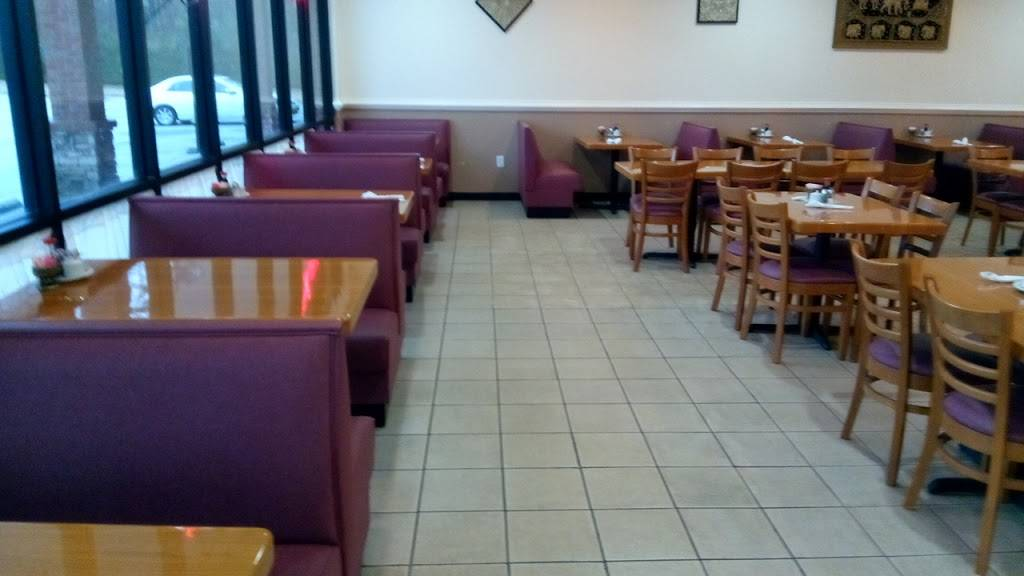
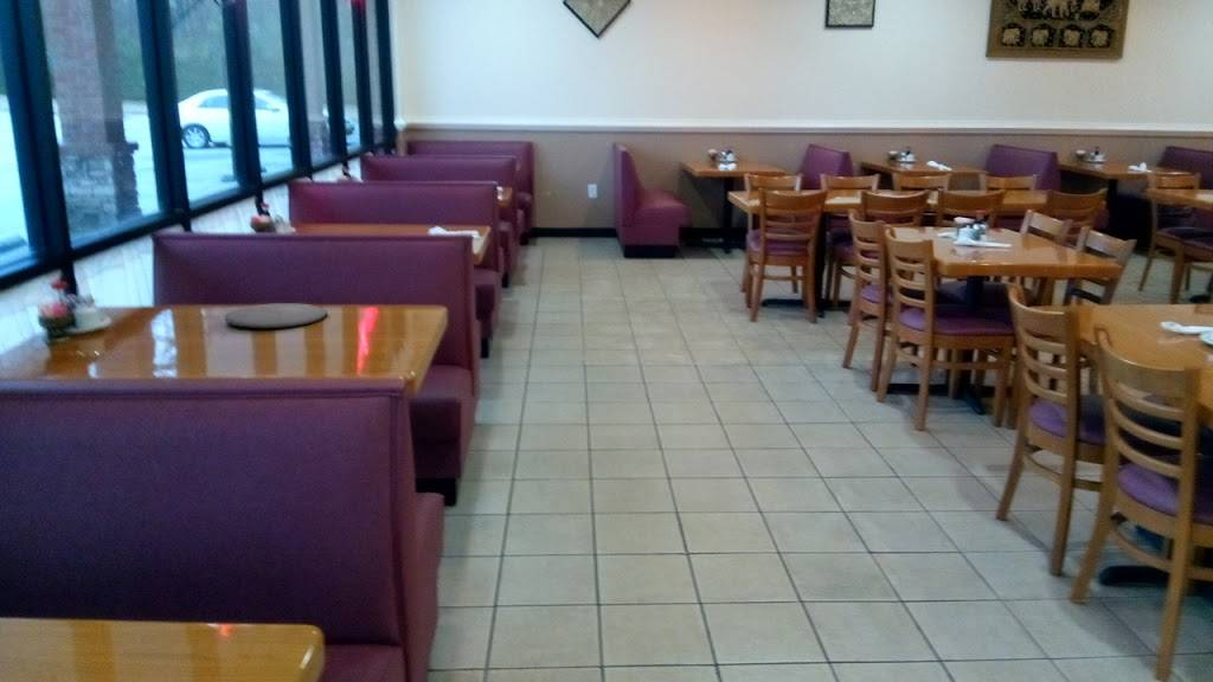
+ plate [223,302,328,329]
